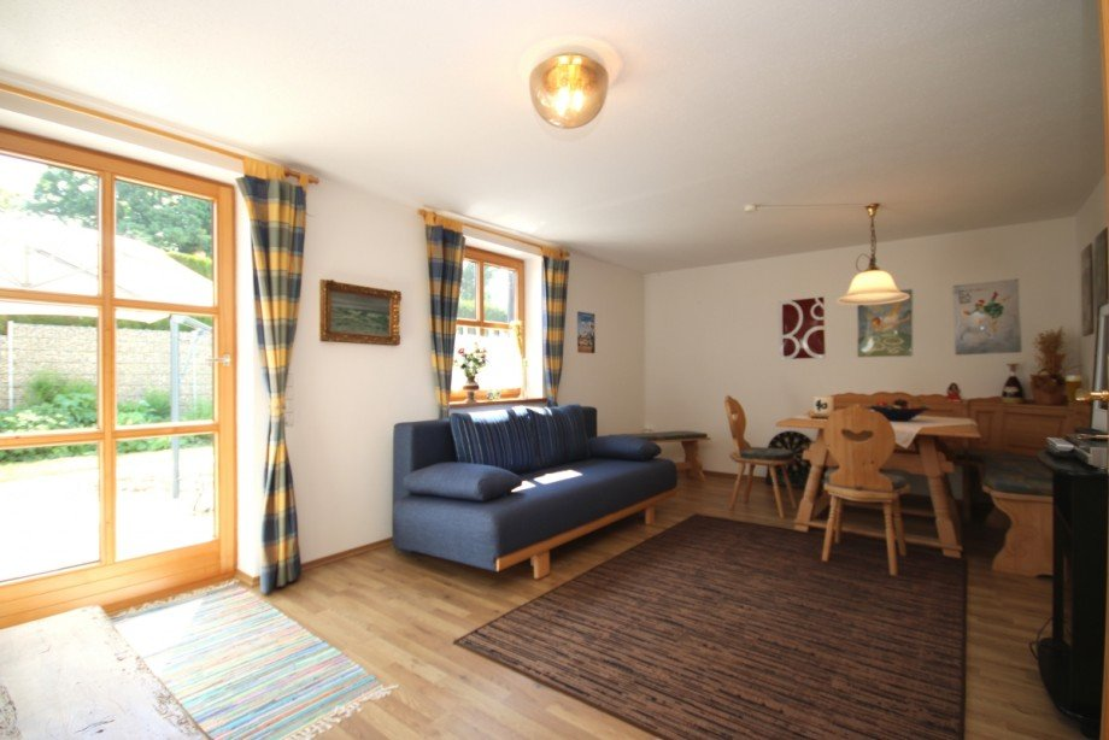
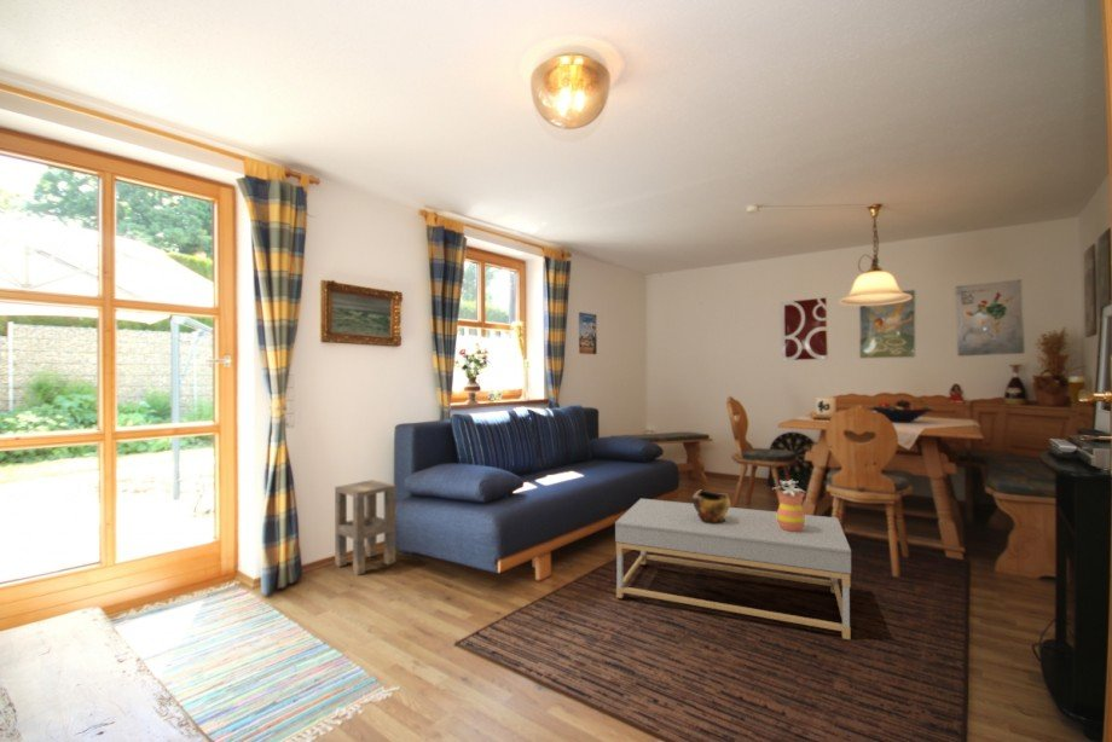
+ side table [334,479,396,576]
+ flowerpot [772,479,807,532]
+ decorative bowl [691,489,731,523]
+ coffee table [614,498,852,640]
